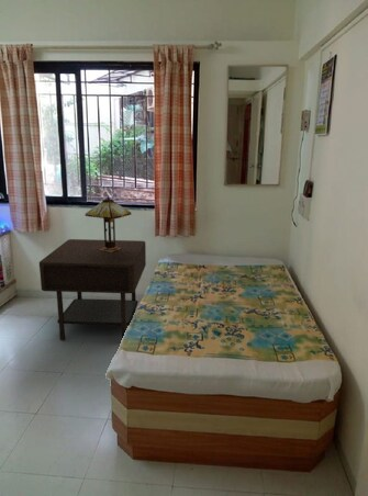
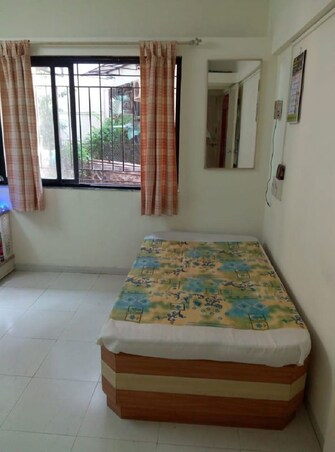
- side table [38,238,147,341]
- table lamp [85,195,132,252]
